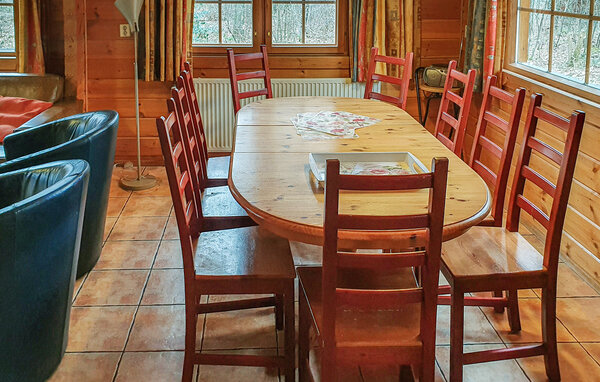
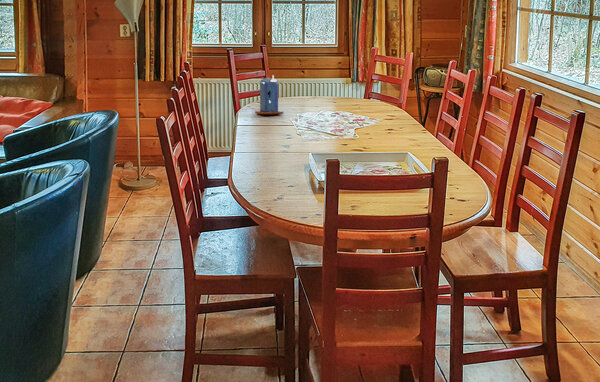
+ candle [254,74,284,115]
